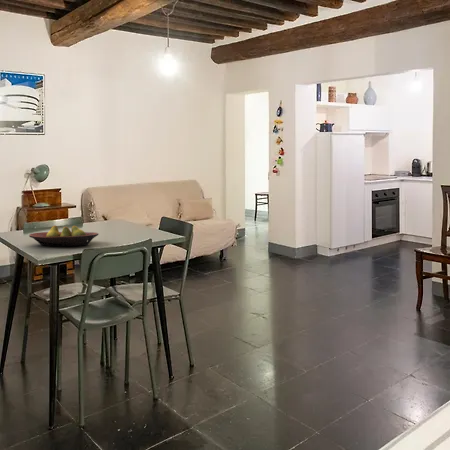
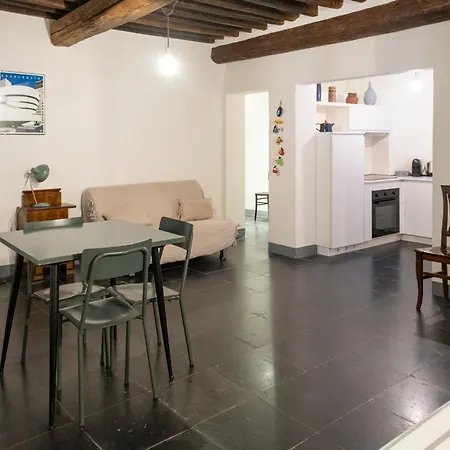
- fruit bowl [28,225,100,247]
